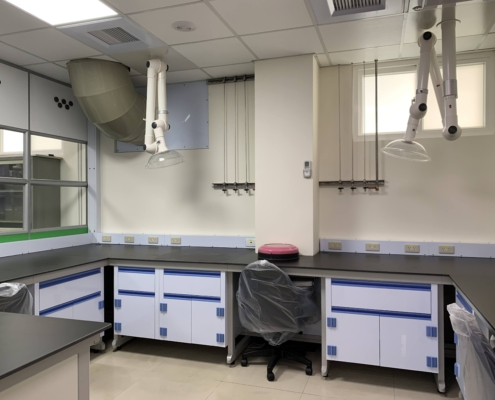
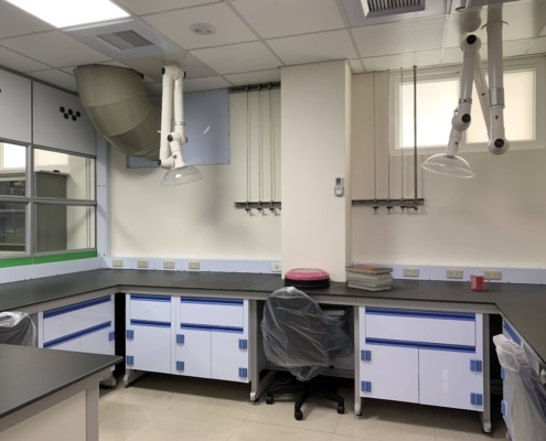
+ mug [469,272,491,292]
+ book stack [345,263,394,292]
